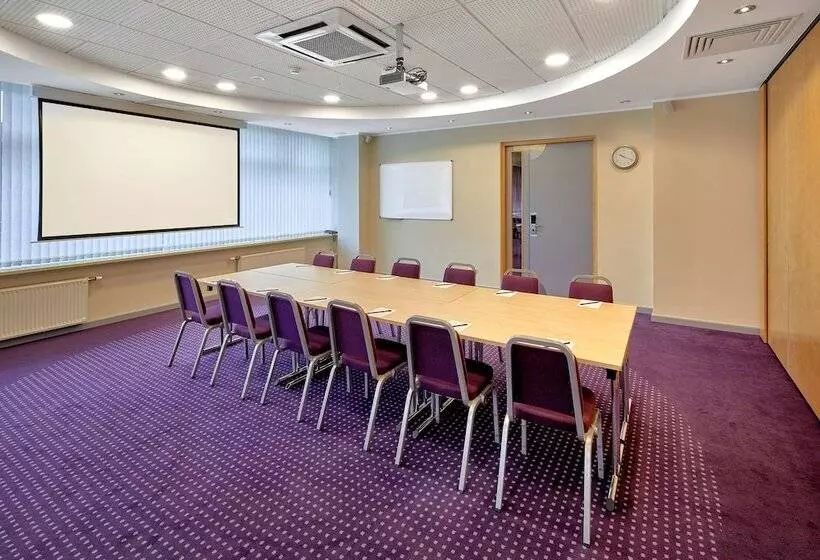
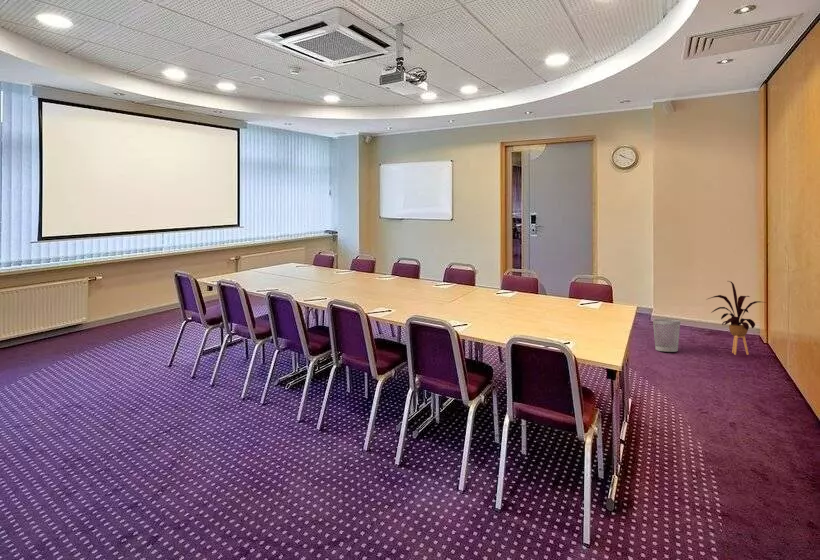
+ house plant [705,280,768,356]
+ wastebasket [652,318,681,353]
